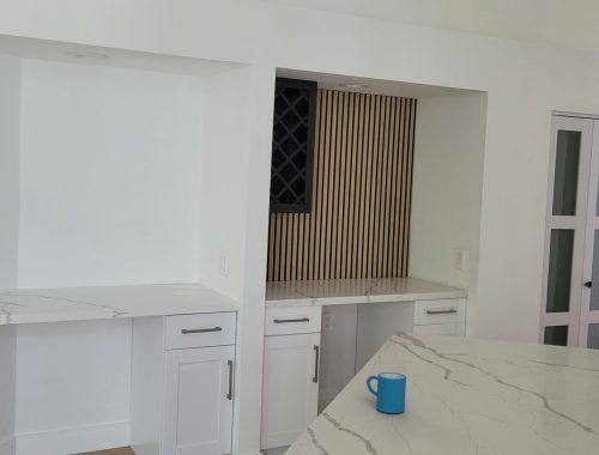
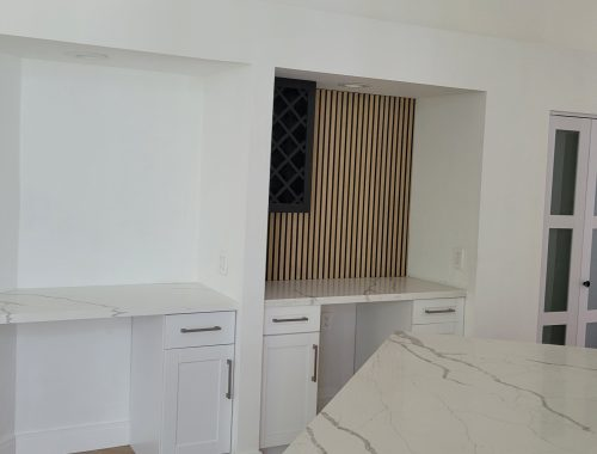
- mug [365,371,407,414]
